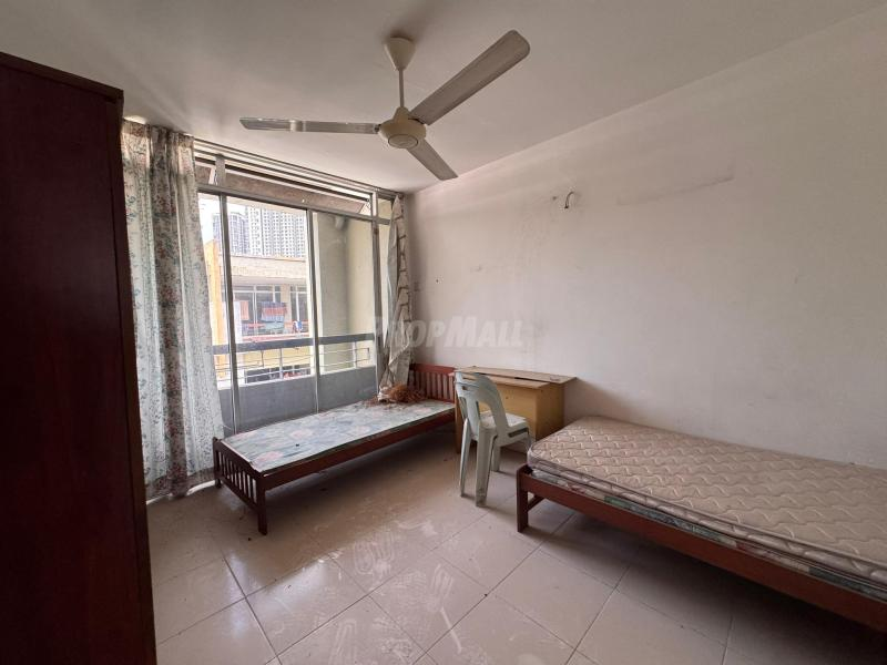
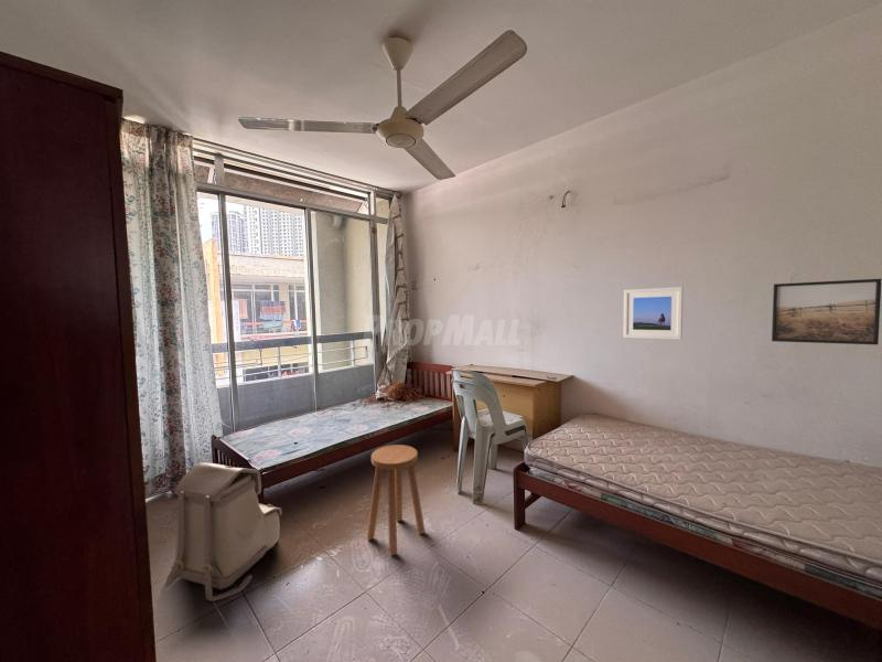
+ stool [366,444,426,556]
+ backpack [163,461,282,602]
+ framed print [623,286,685,341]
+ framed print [771,278,882,345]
